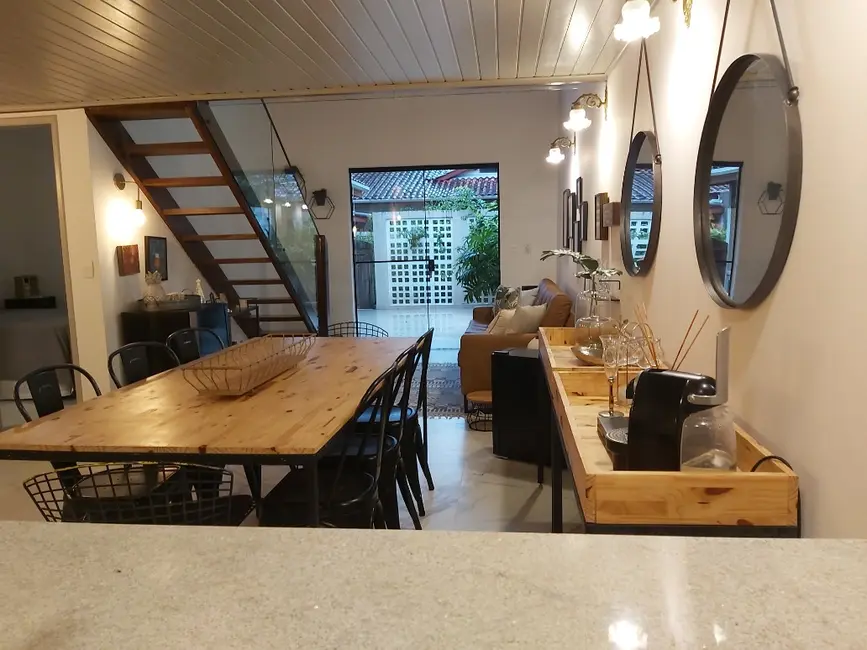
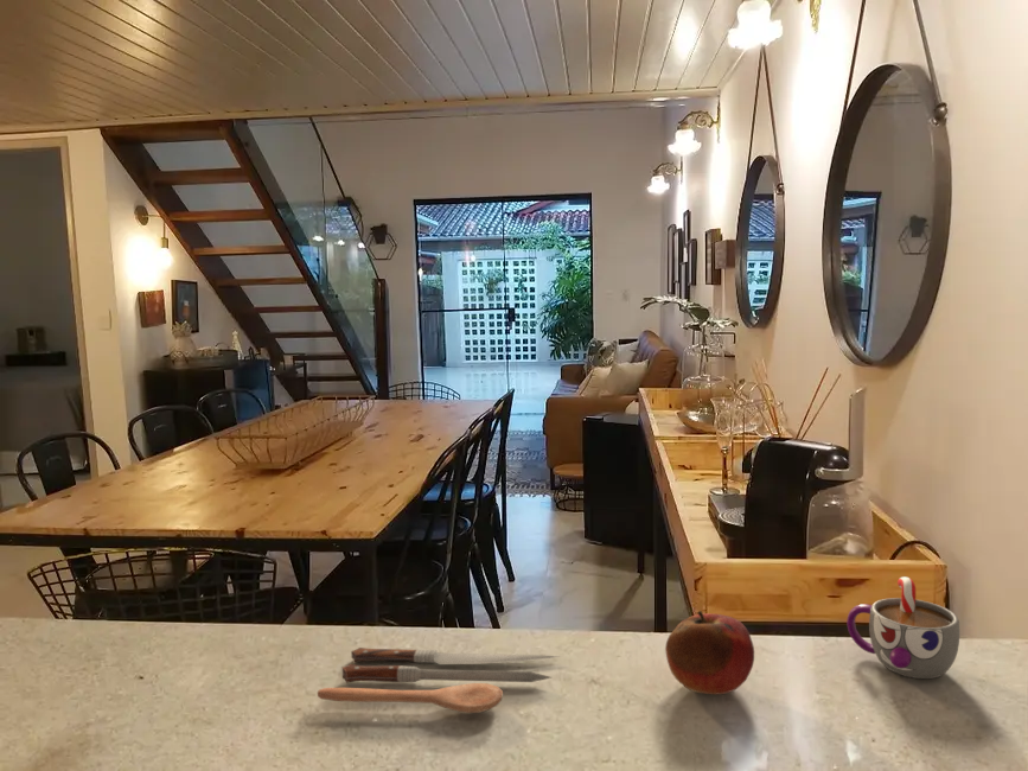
+ spoon [317,646,563,714]
+ mug [845,575,960,680]
+ fruit [664,610,755,695]
